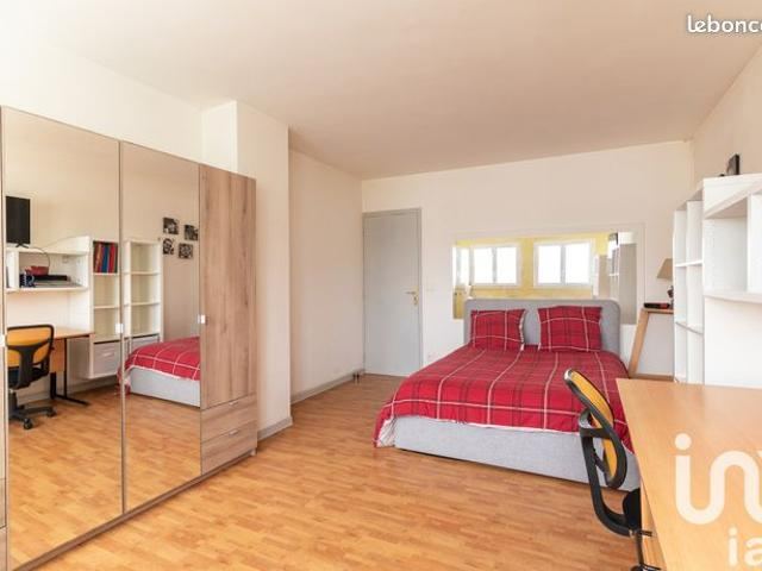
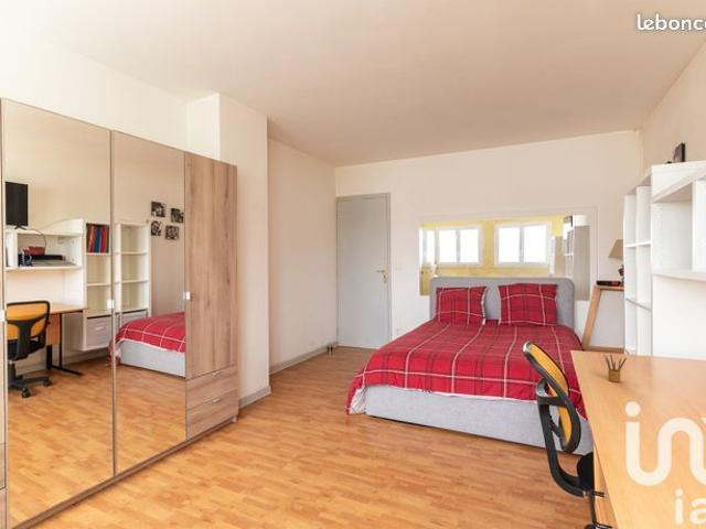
+ pencil box [602,353,628,382]
